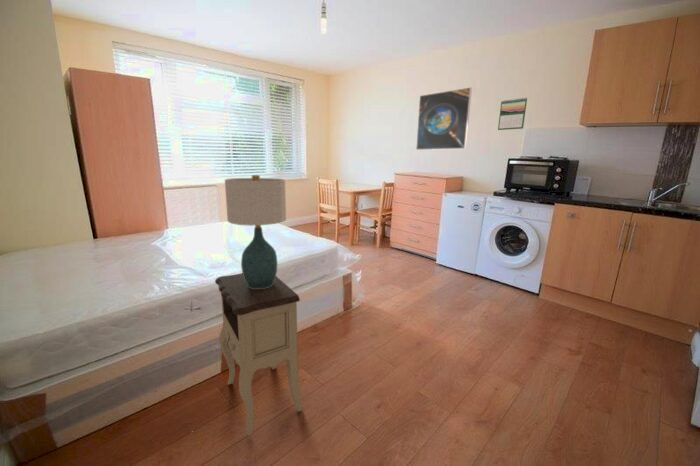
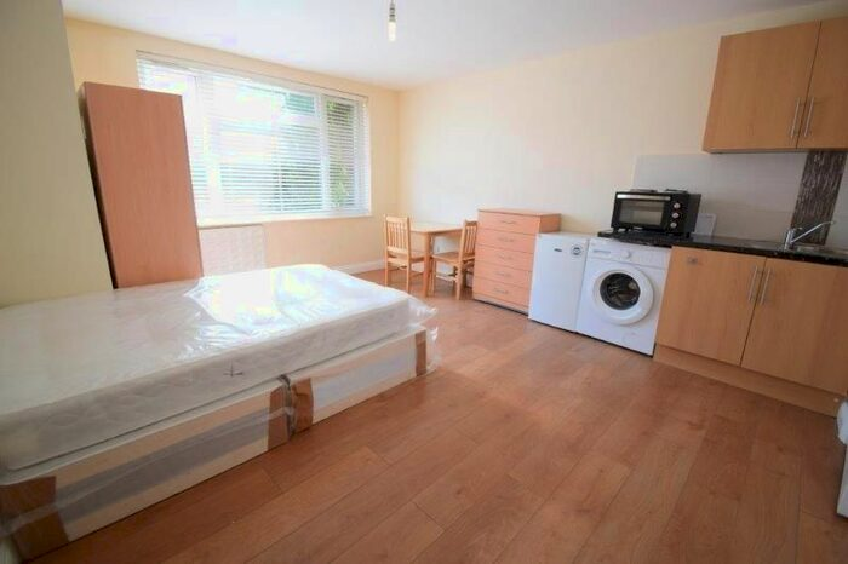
- calendar [497,97,528,131]
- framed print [415,86,473,151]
- nightstand [214,272,304,437]
- table lamp [224,174,287,289]
